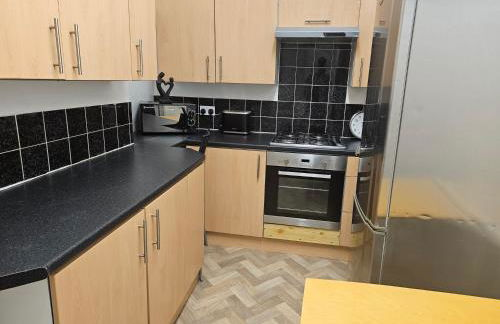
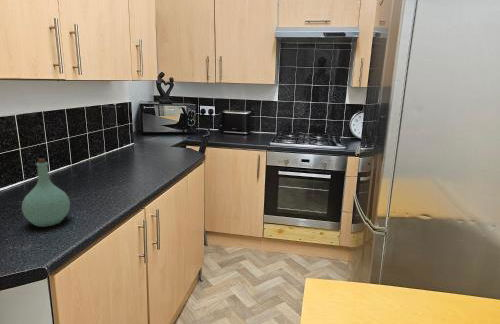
+ bottle [21,158,71,228]
